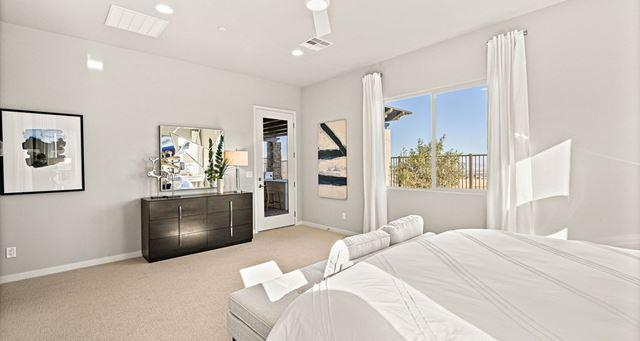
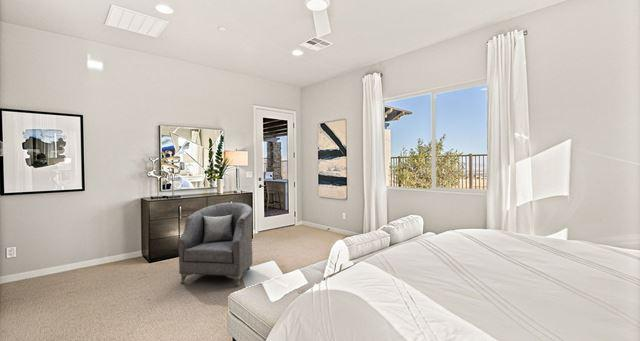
+ armchair [178,202,253,287]
